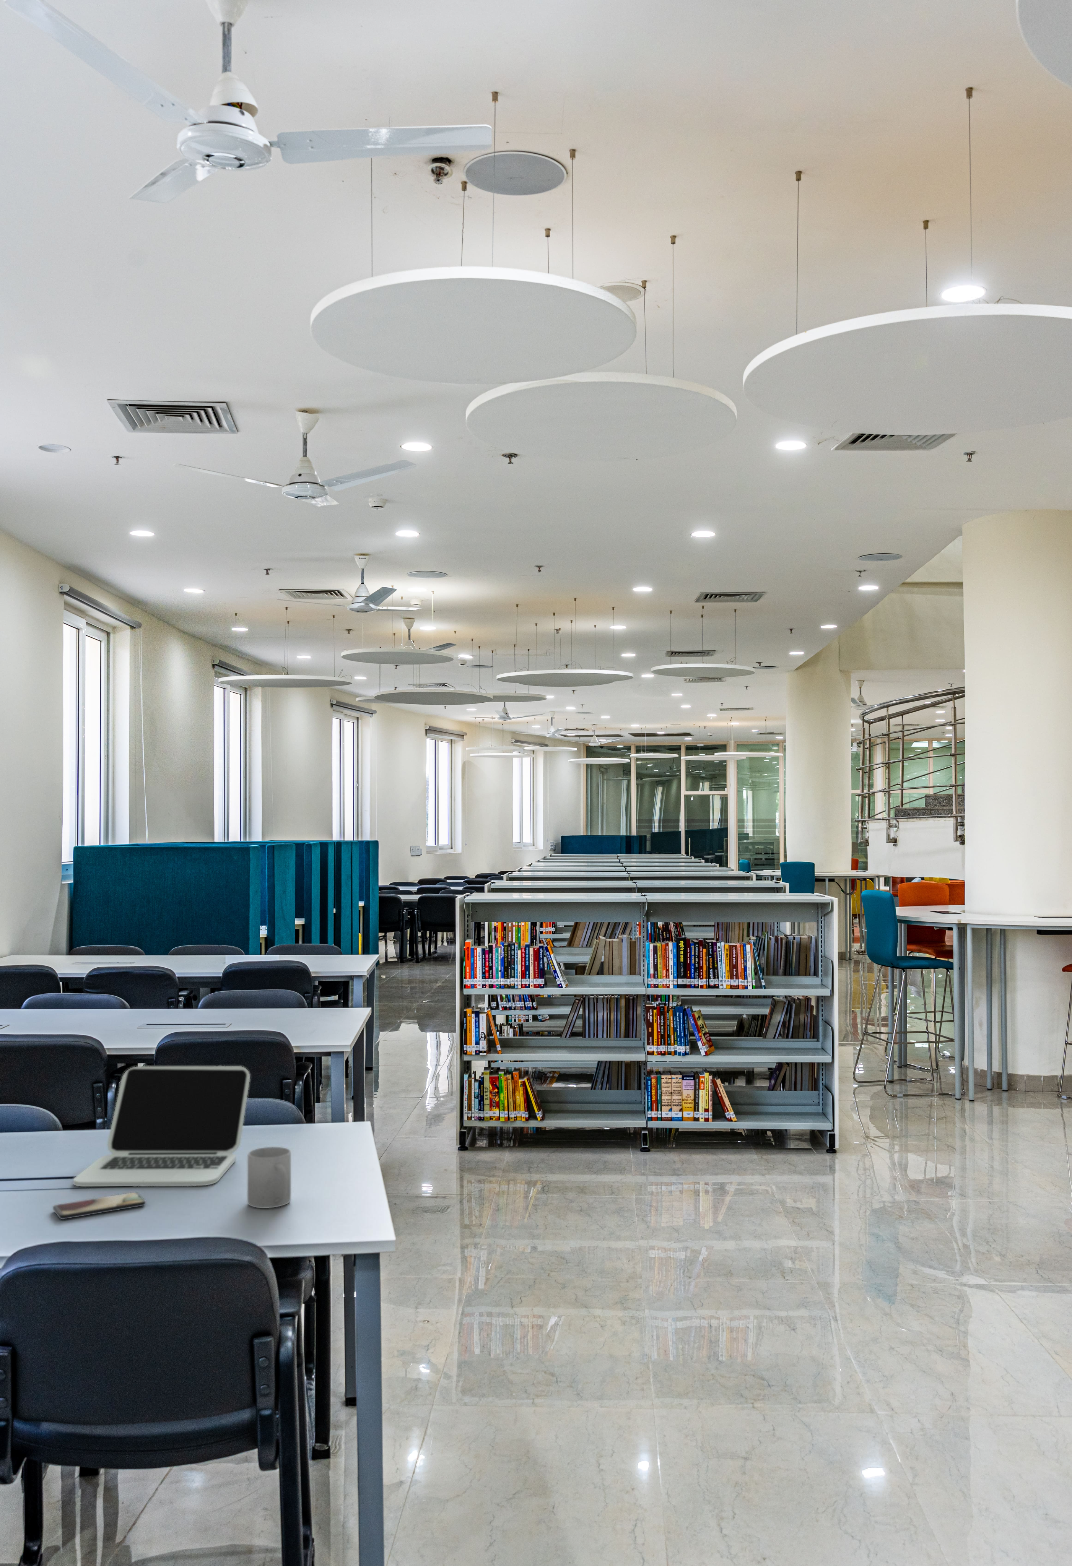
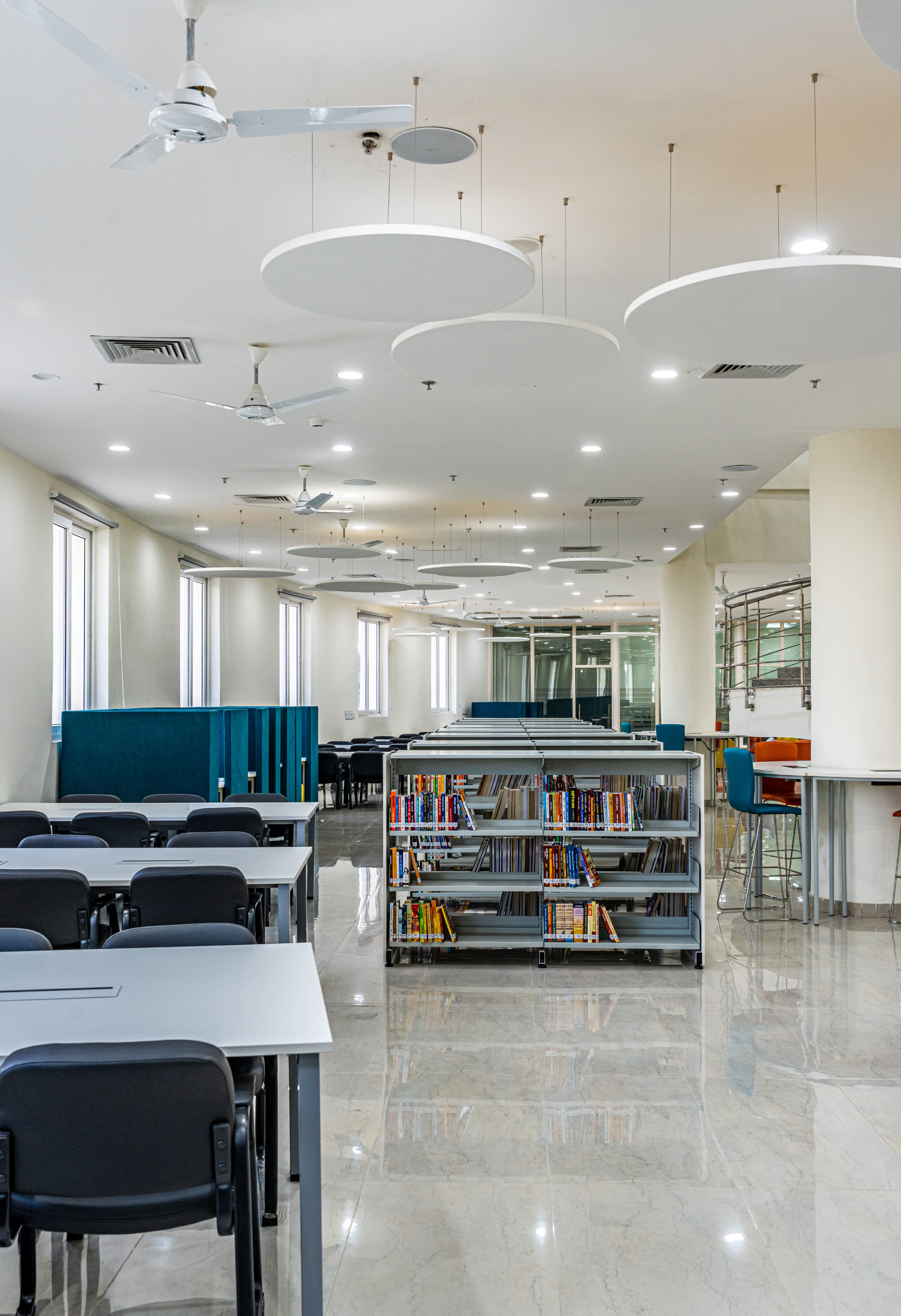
- laptop [73,1065,251,1186]
- smartphone [52,1191,146,1220]
- mug [247,1147,291,1209]
